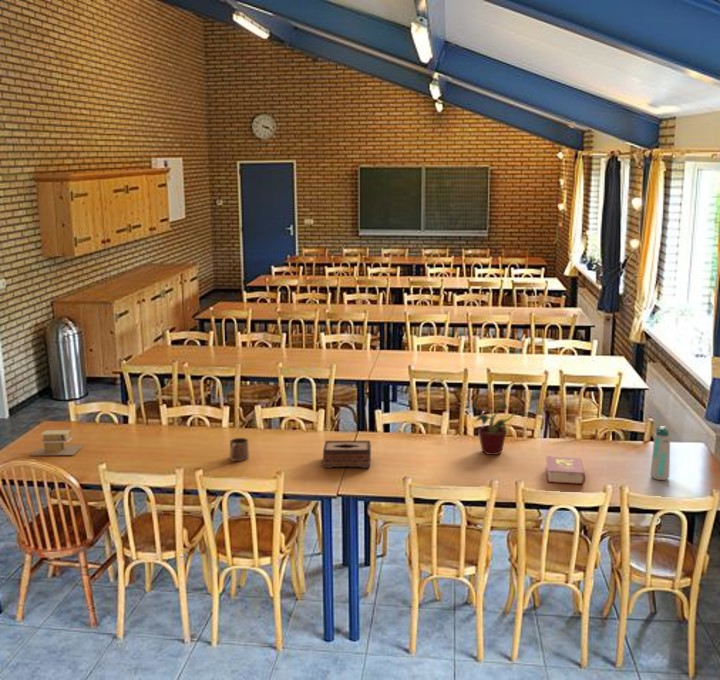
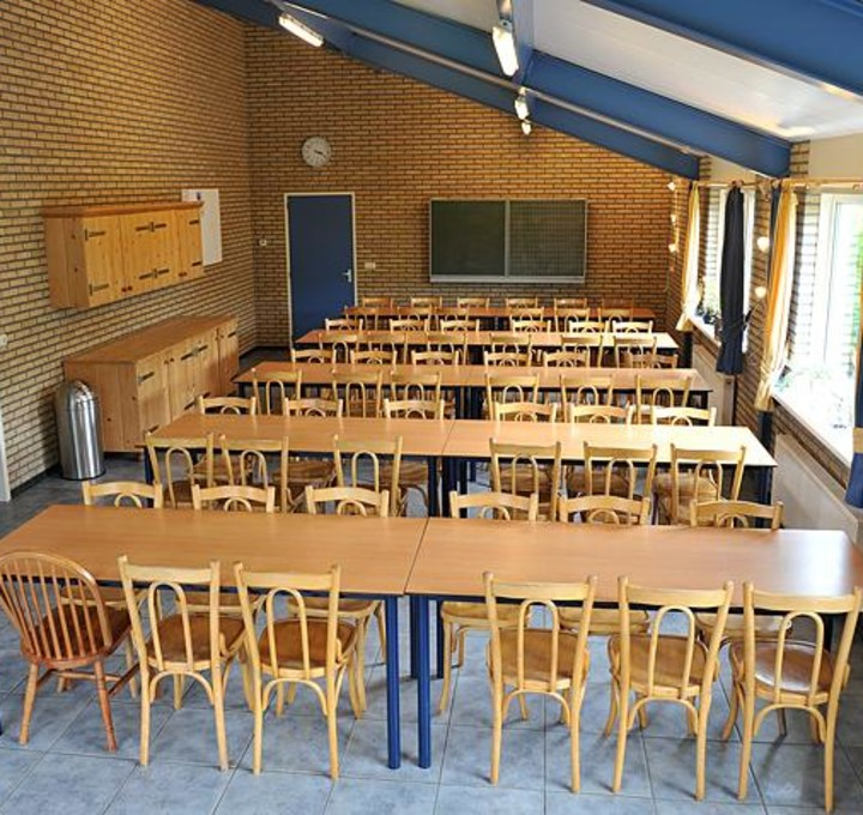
- book [545,455,586,485]
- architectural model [29,429,85,457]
- tissue box [322,440,372,469]
- mug [229,437,250,462]
- water bottle [649,425,671,481]
- potted plant [475,392,531,456]
